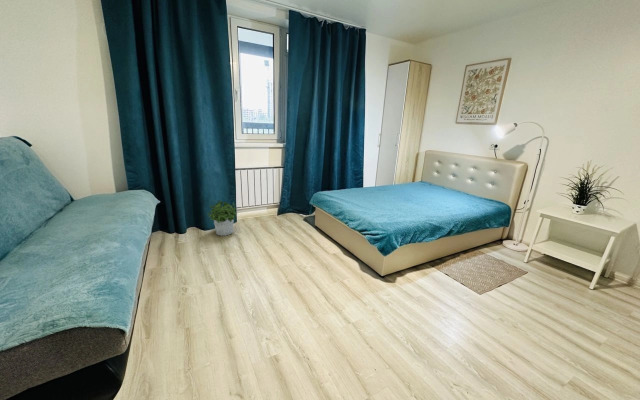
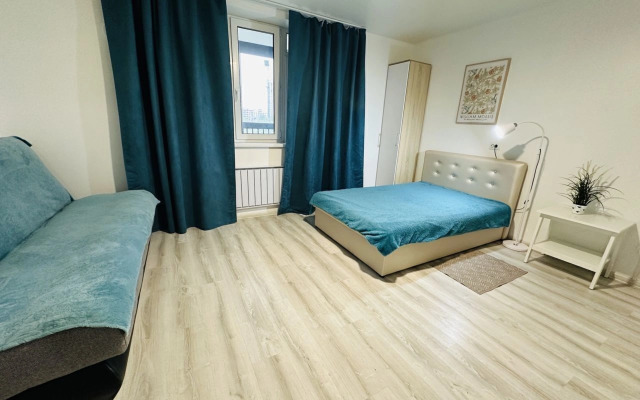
- potted plant [207,200,238,237]
